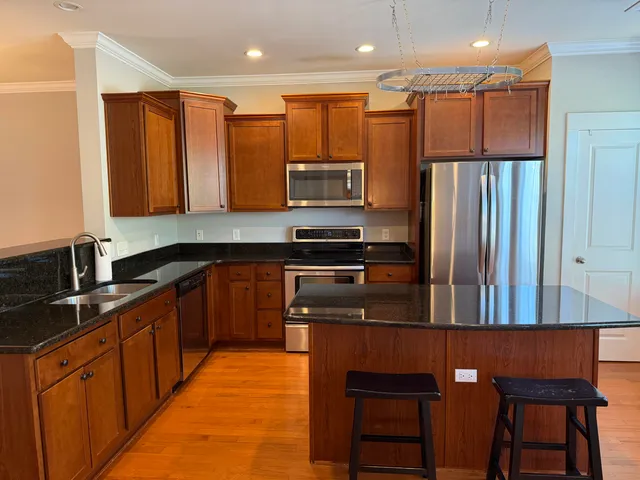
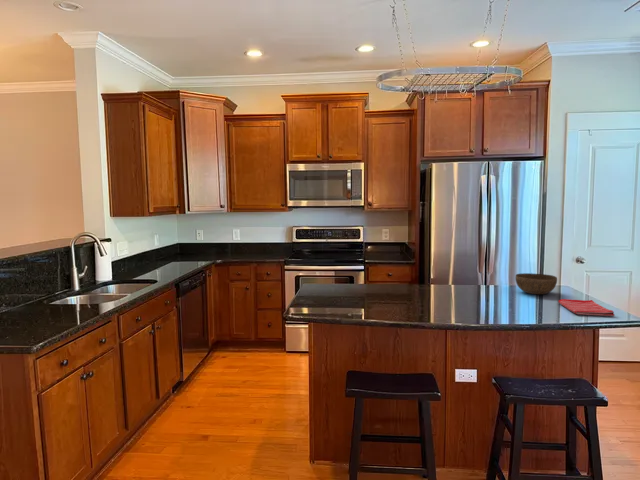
+ dish towel [557,298,615,317]
+ bowl [514,272,558,295]
